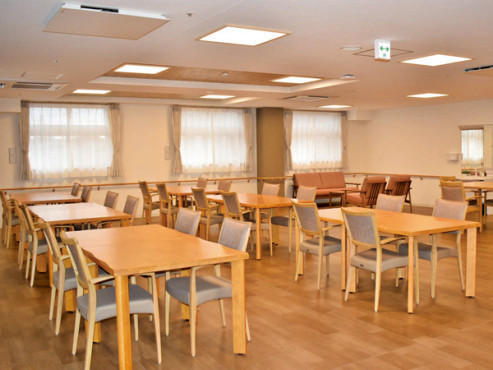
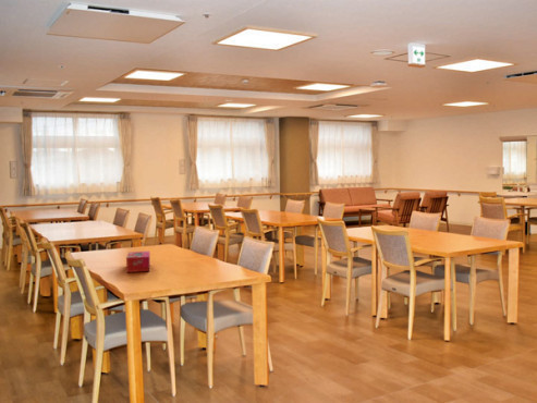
+ tissue box [125,251,151,273]
